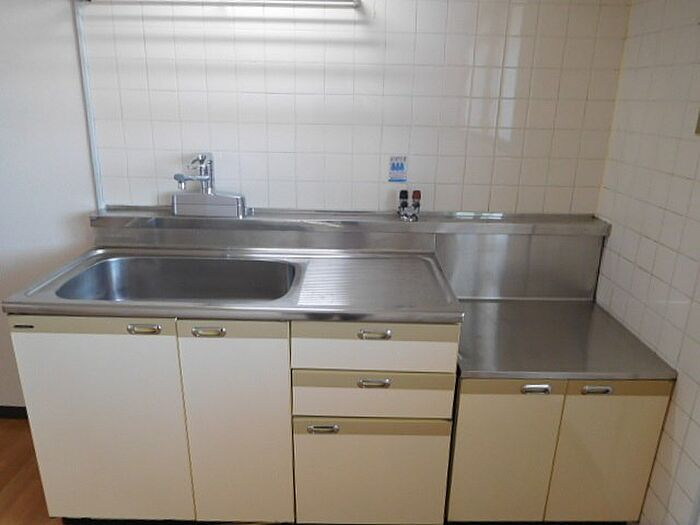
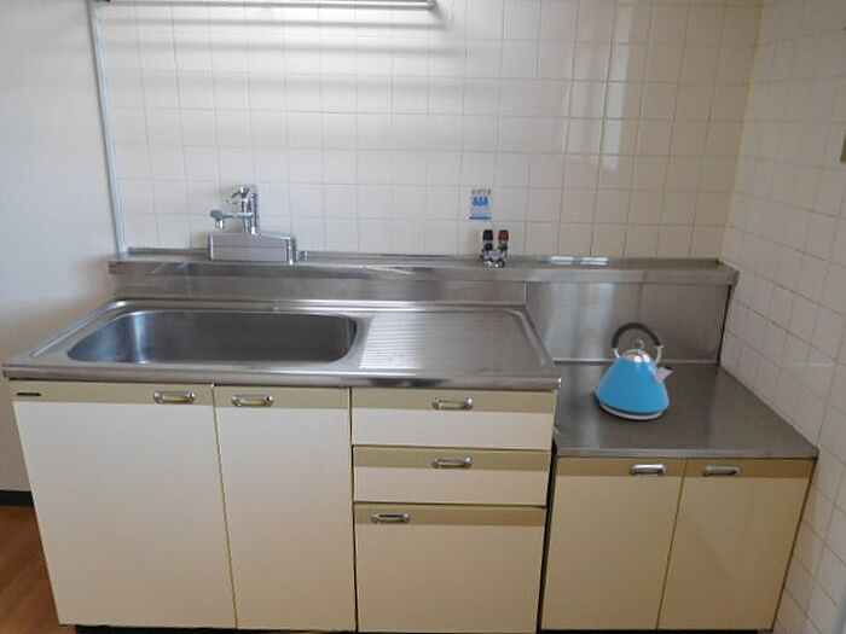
+ kettle [592,321,674,420]
